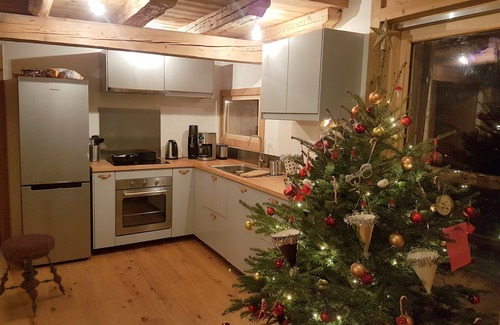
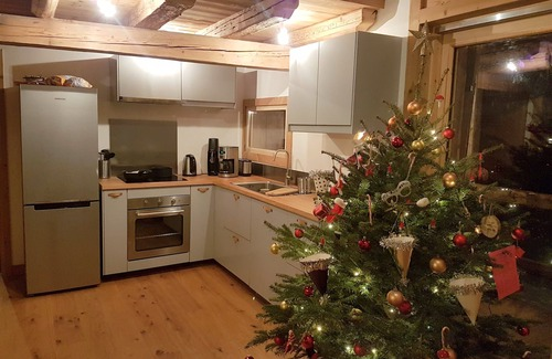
- stool [0,233,67,318]
